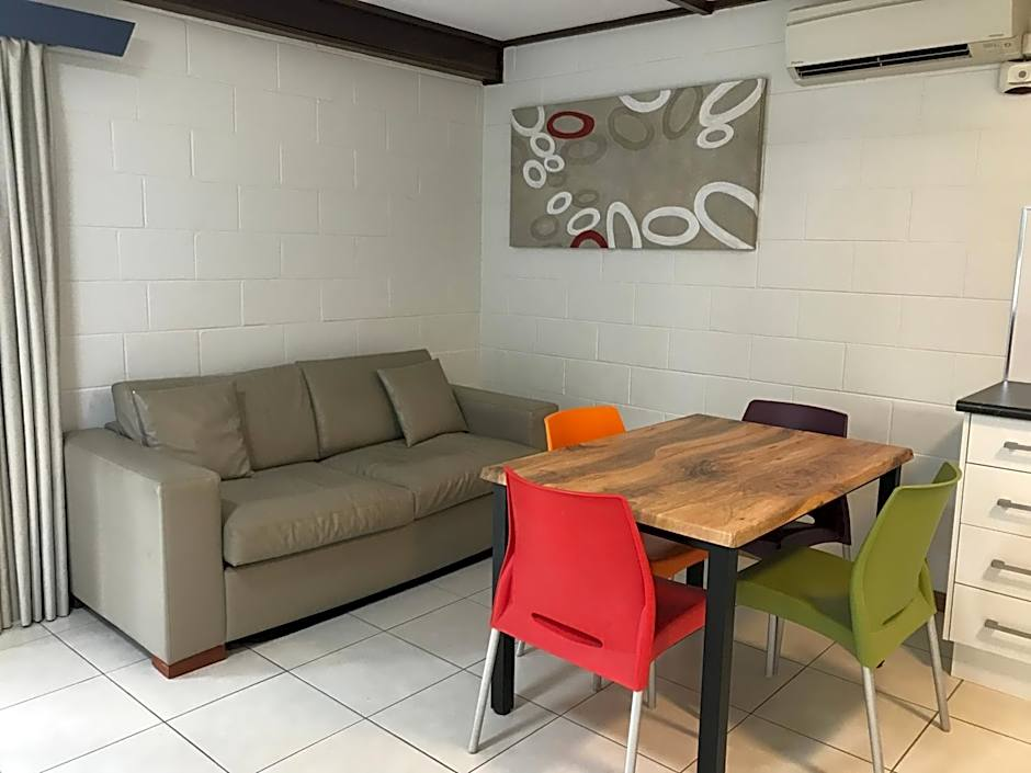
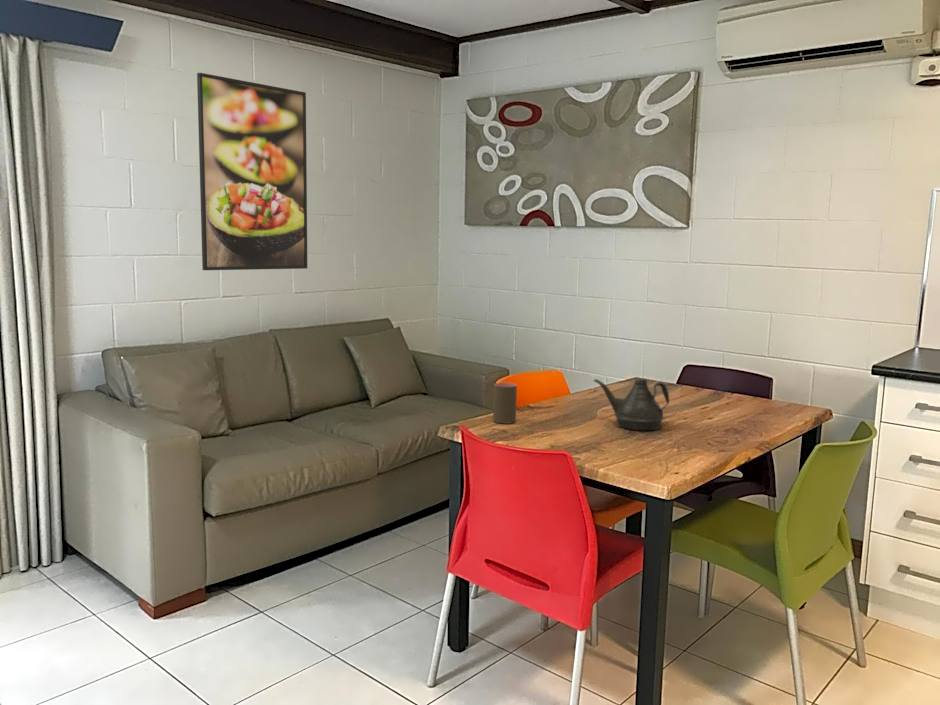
+ teapot [593,378,670,431]
+ cup [492,382,518,424]
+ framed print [196,72,308,271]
